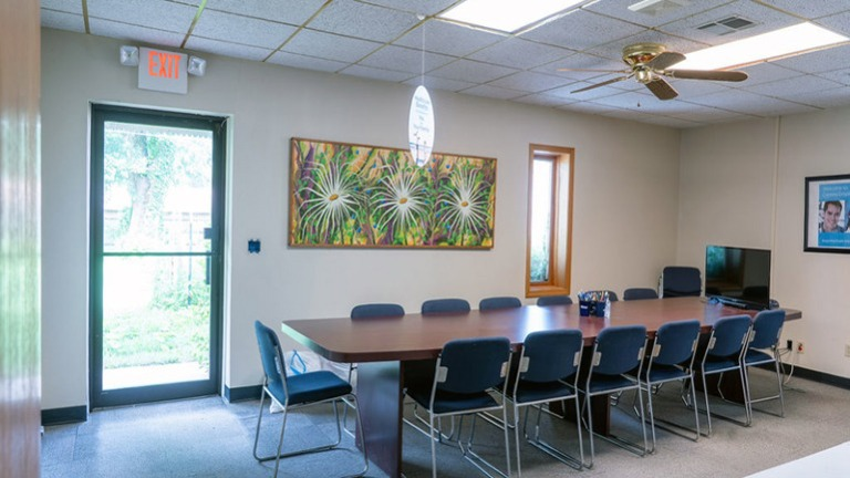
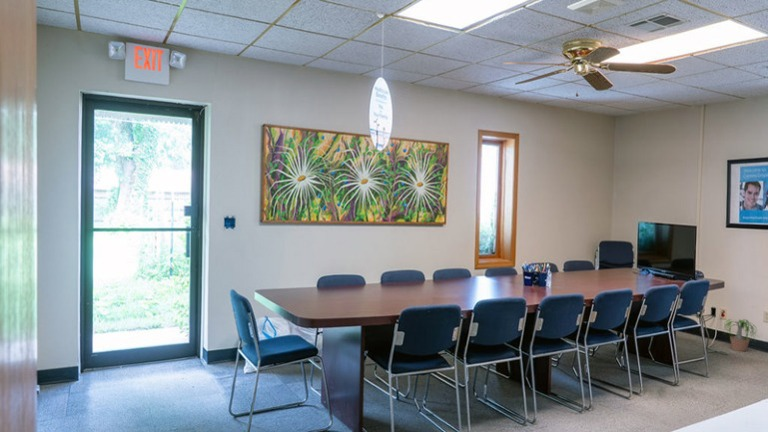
+ potted plant [723,318,758,352]
